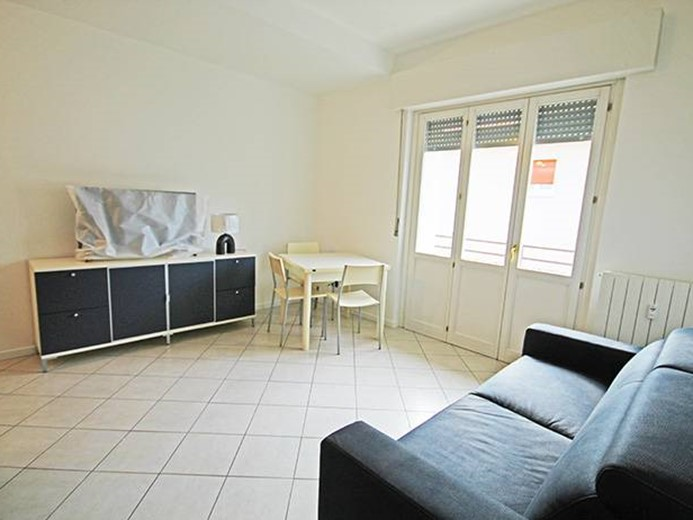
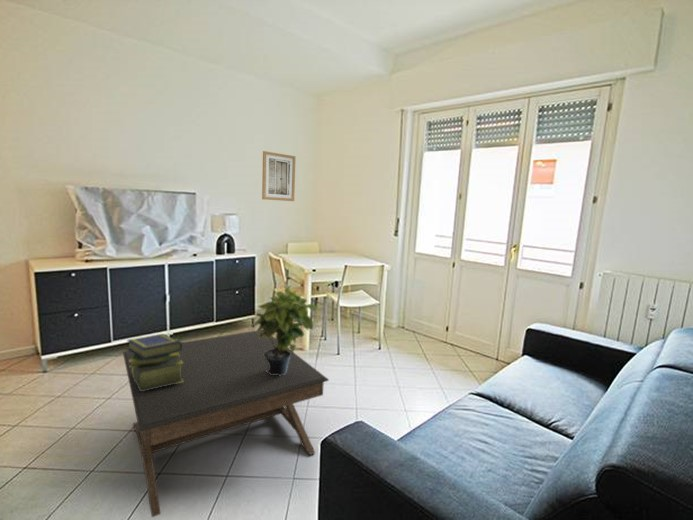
+ wall art [261,150,296,202]
+ potted plant [253,284,320,376]
+ coffee table [122,329,330,518]
+ stack of books [126,333,184,391]
